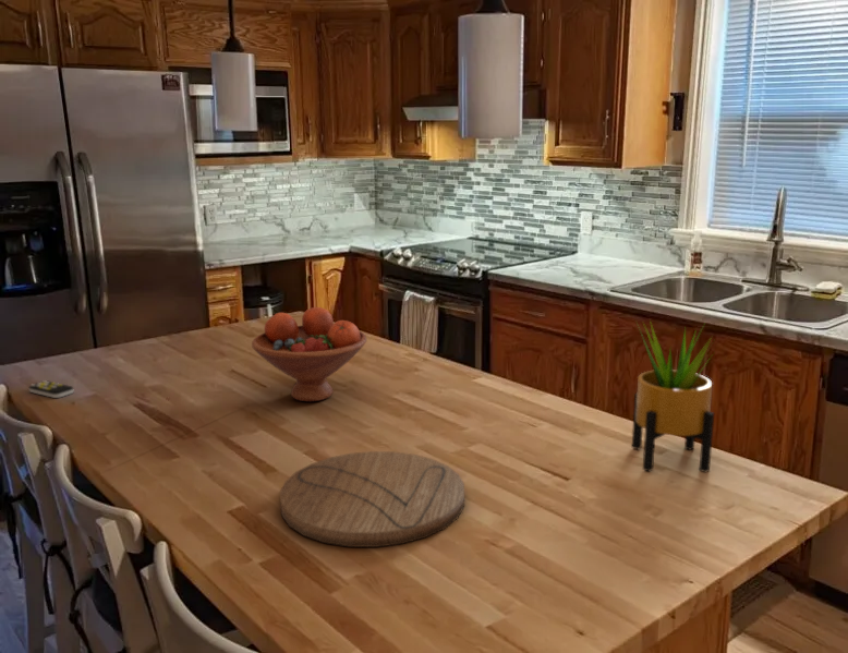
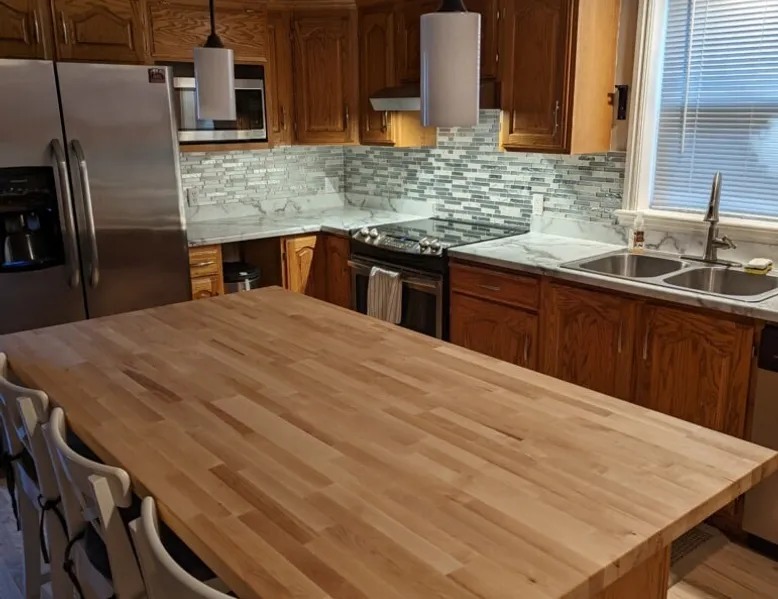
- fruit bowl [251,306,367,402]
- cutting board [279,450,465,548]
- remote control [28,379,75,399]
- potted plant [631,319,715,473]
